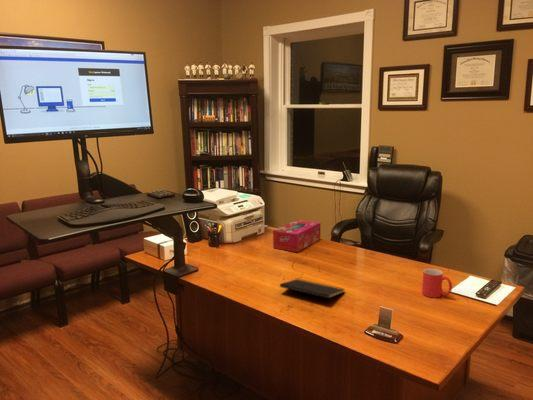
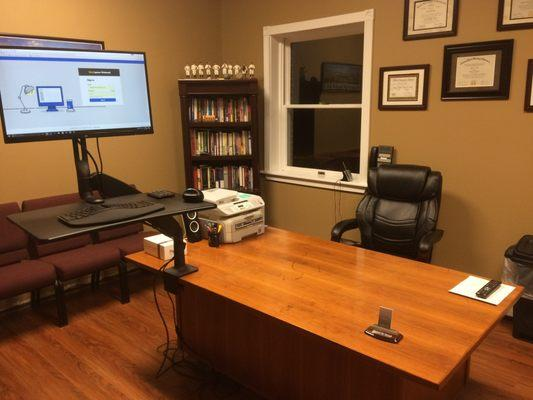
- tissue box [272,219,322,253]
- notepad [279,278,346,307]
- mug [421,268,453,298]
